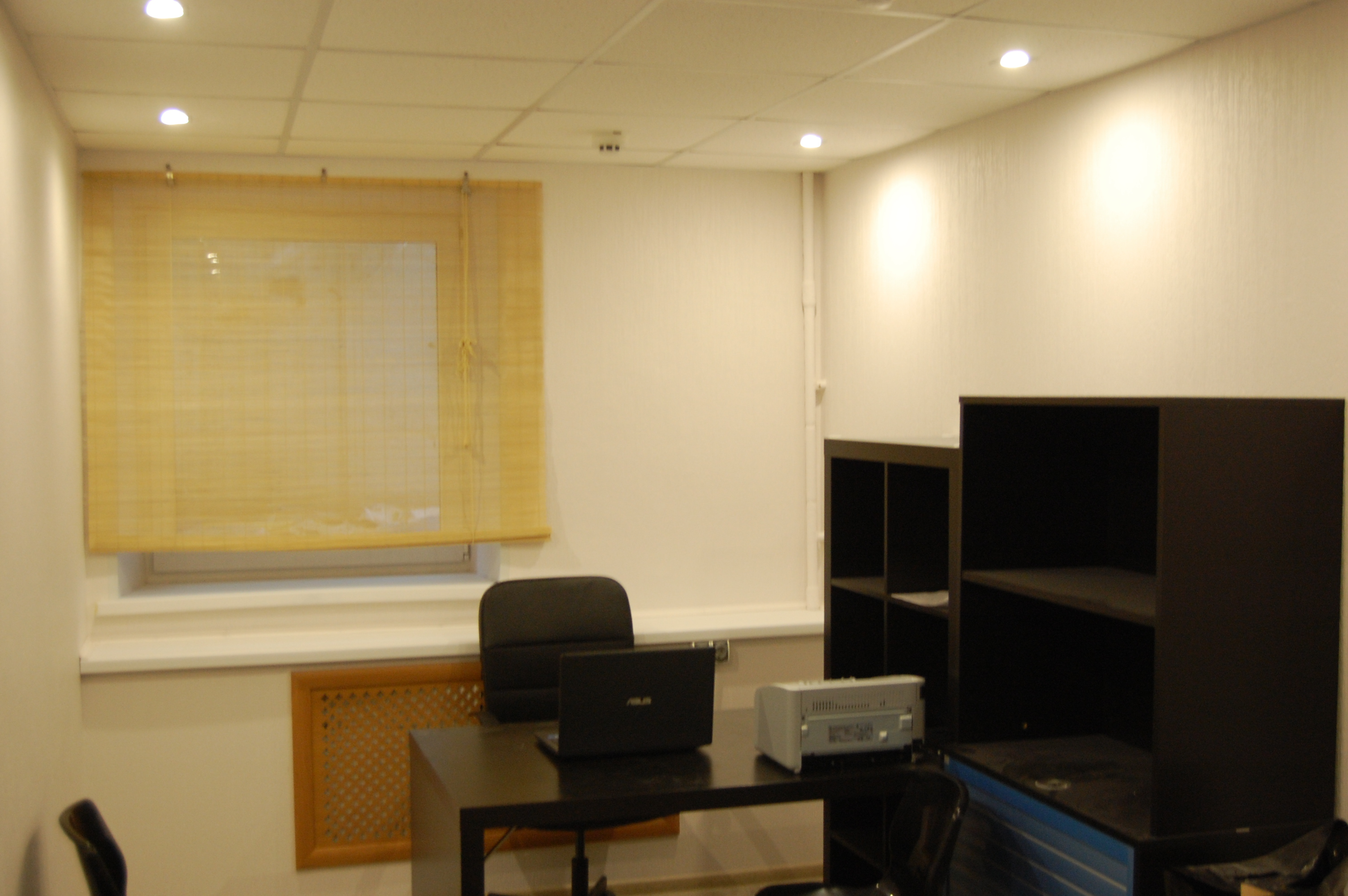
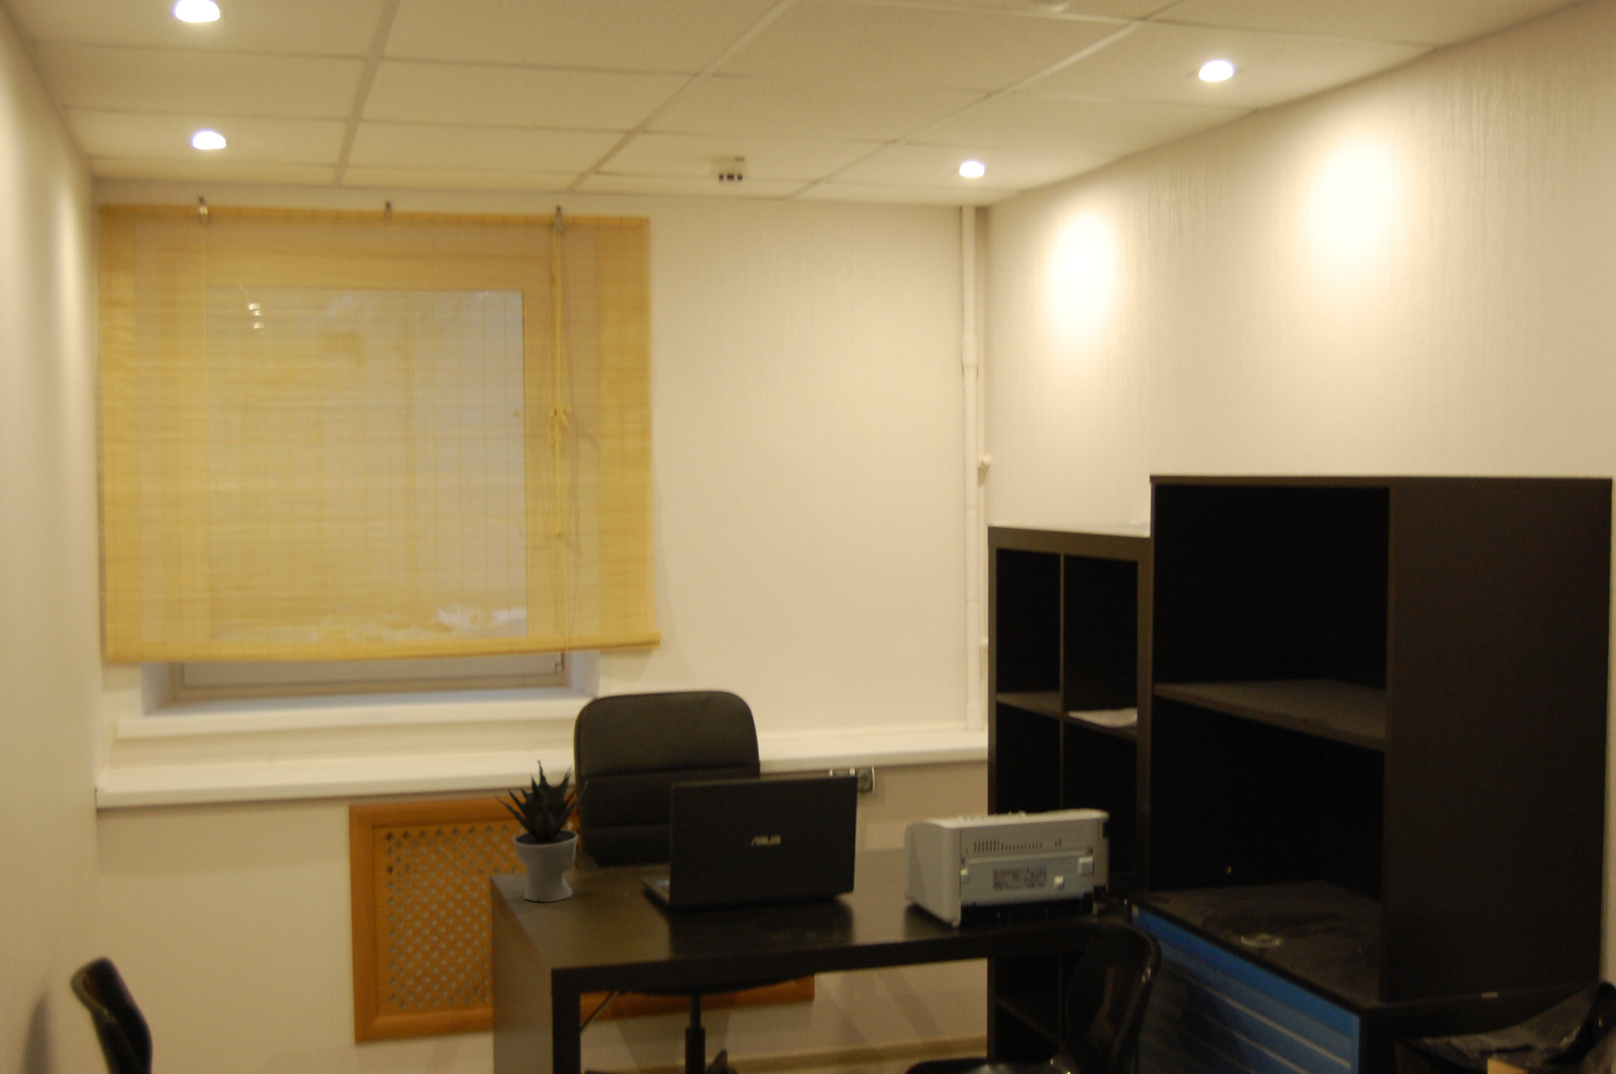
+ potted plant [494,759,589,903]
